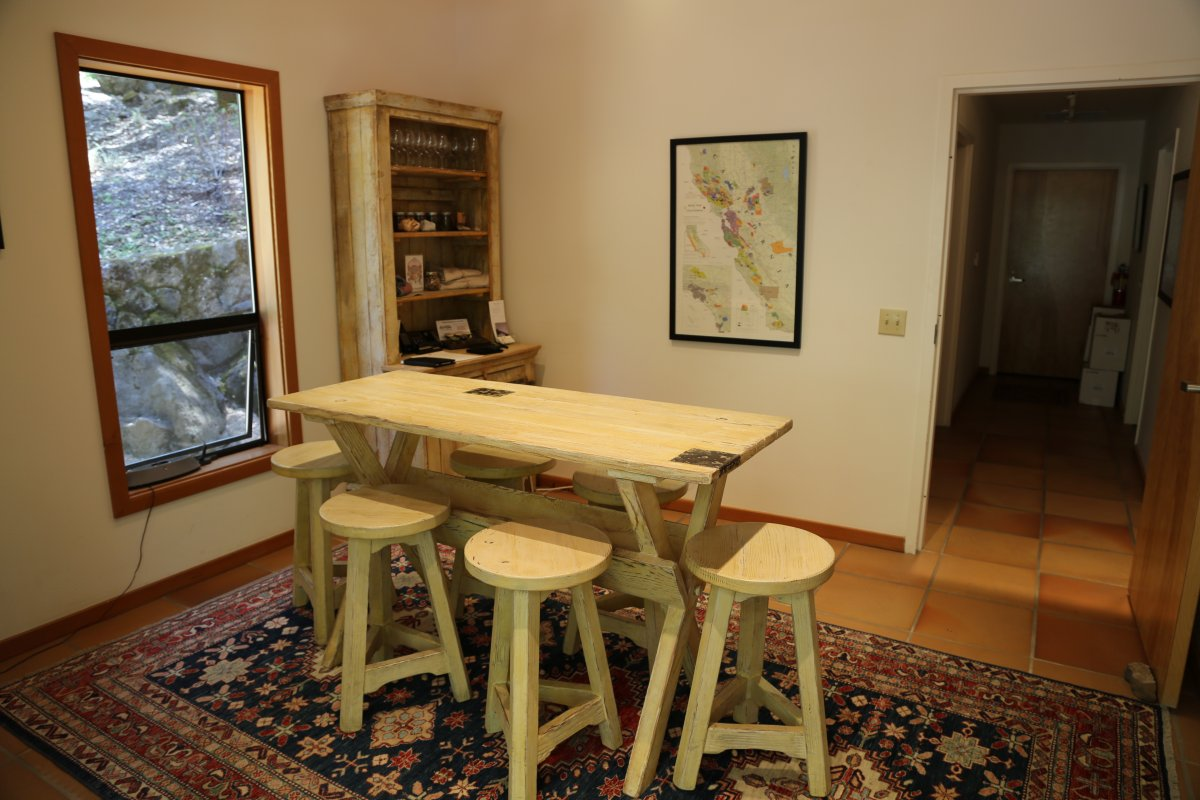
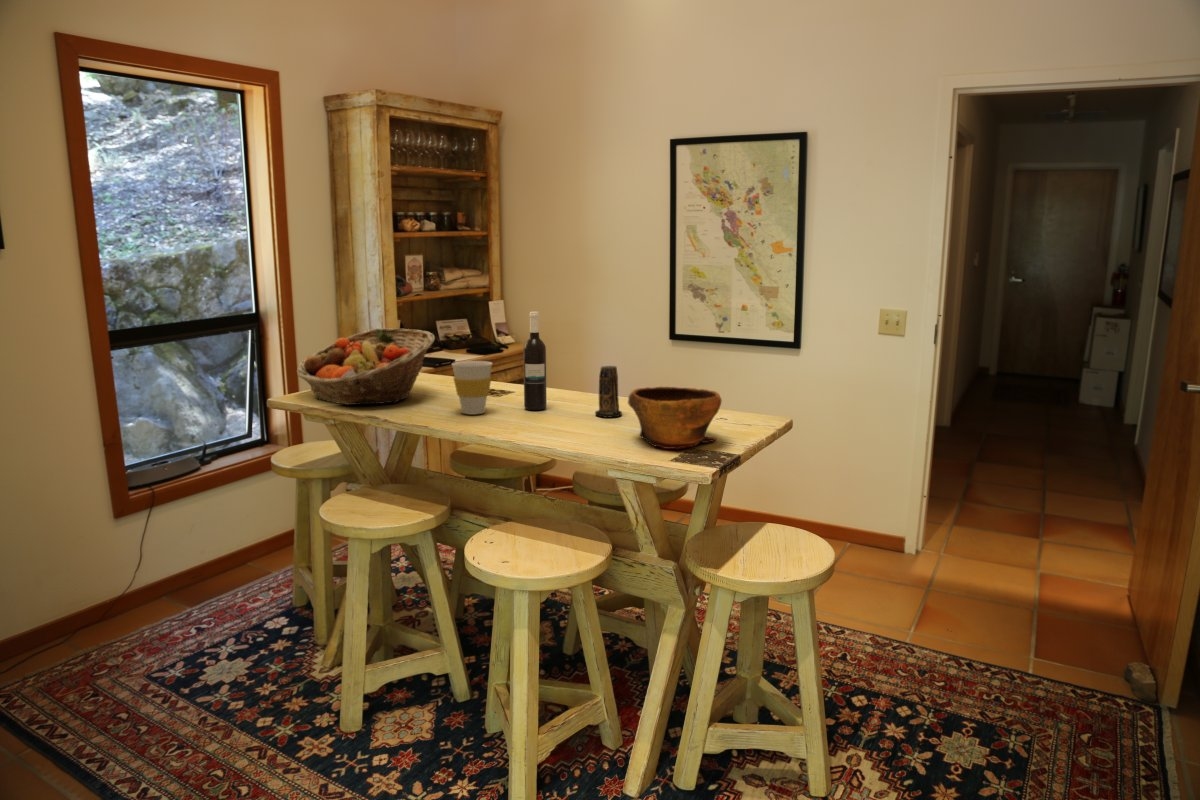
+ wine bottle [522,311,548,411]
+ cup [451,360,494,416]
+ fruit basket [296,327,436,406]
+ candle [594,365,623,419]
+ bowl [627,386,722,450]
